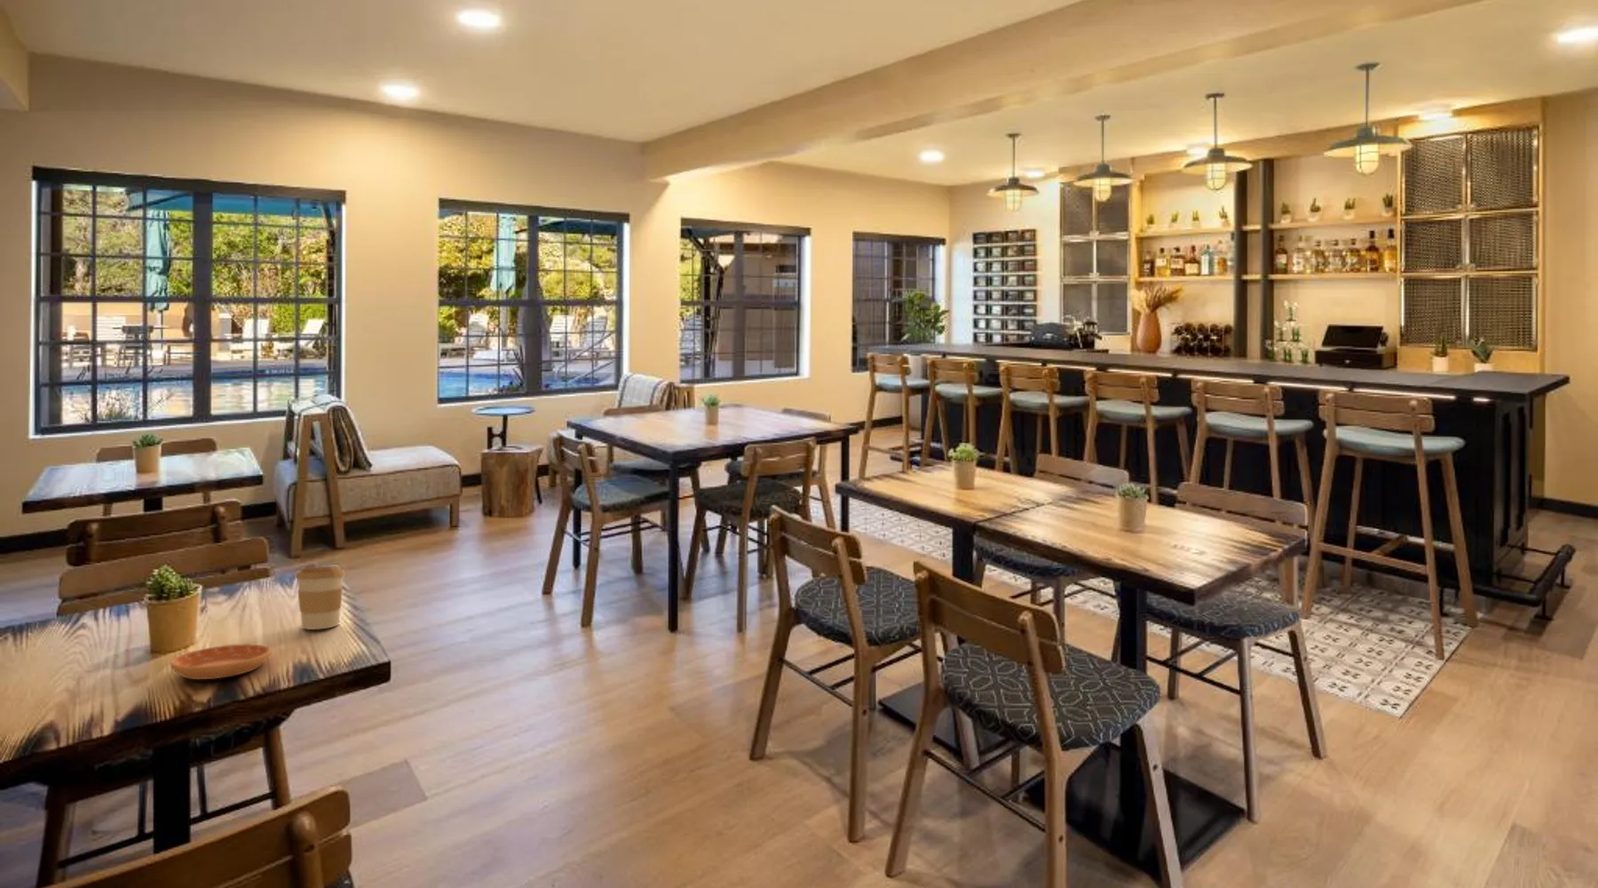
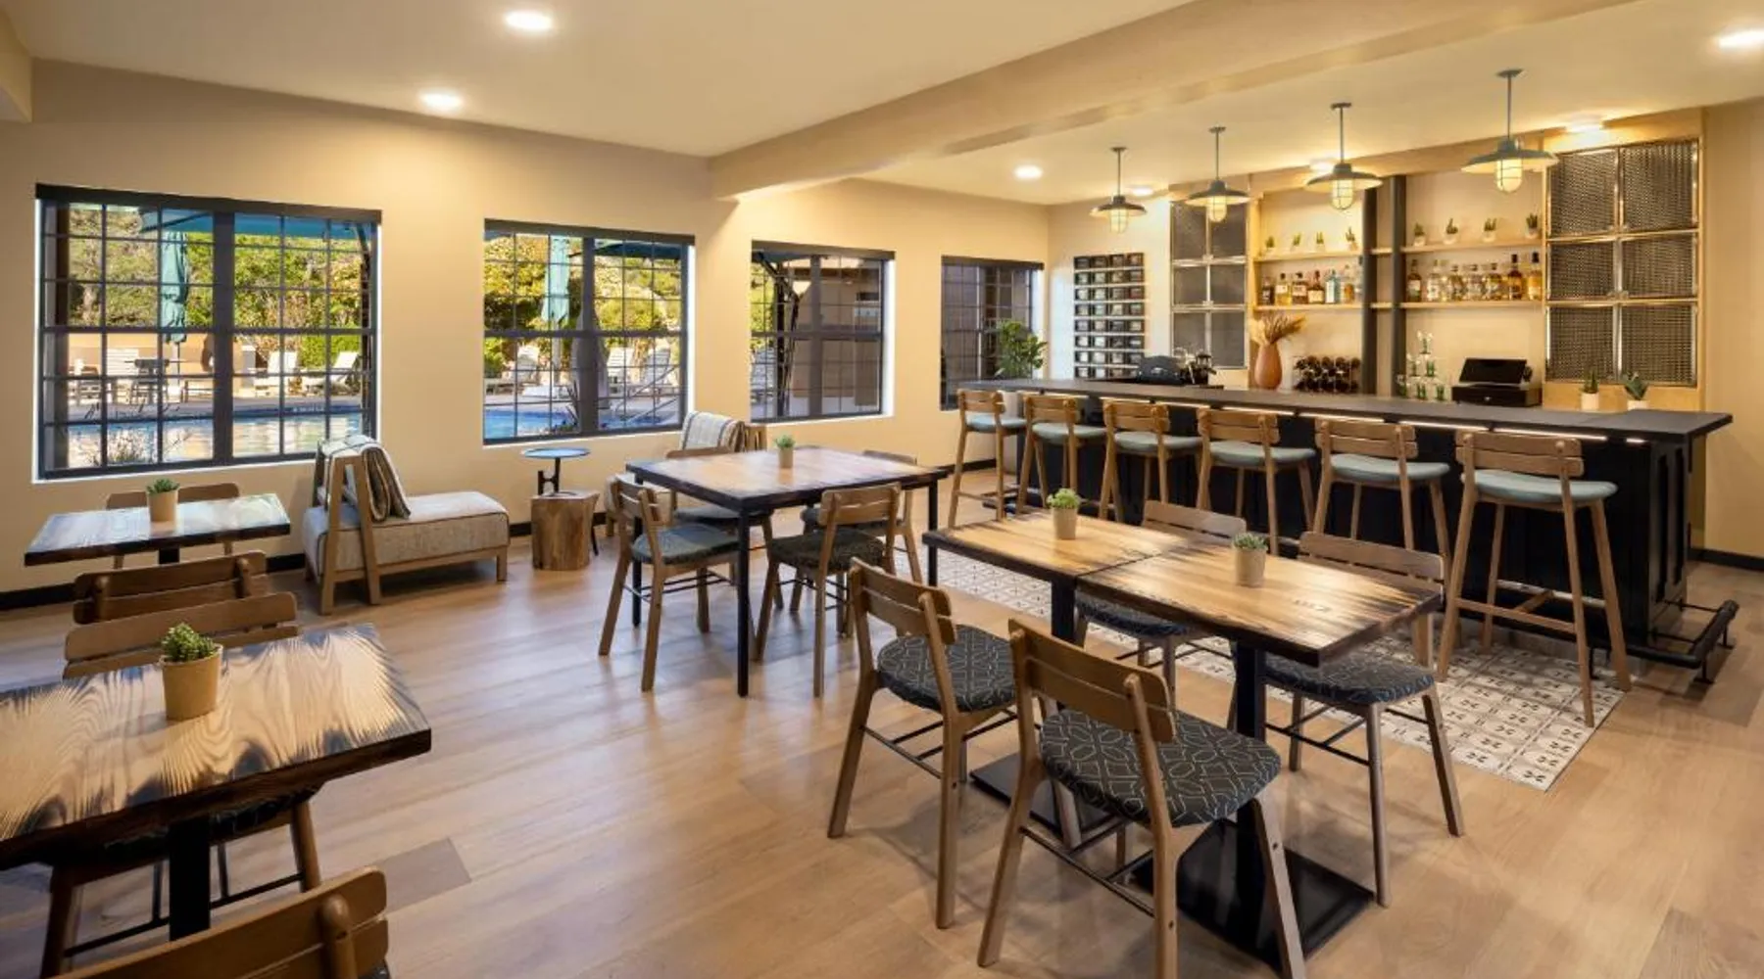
- coffee cup [295,565,346,631]
- saucer [169,643,272,680]
